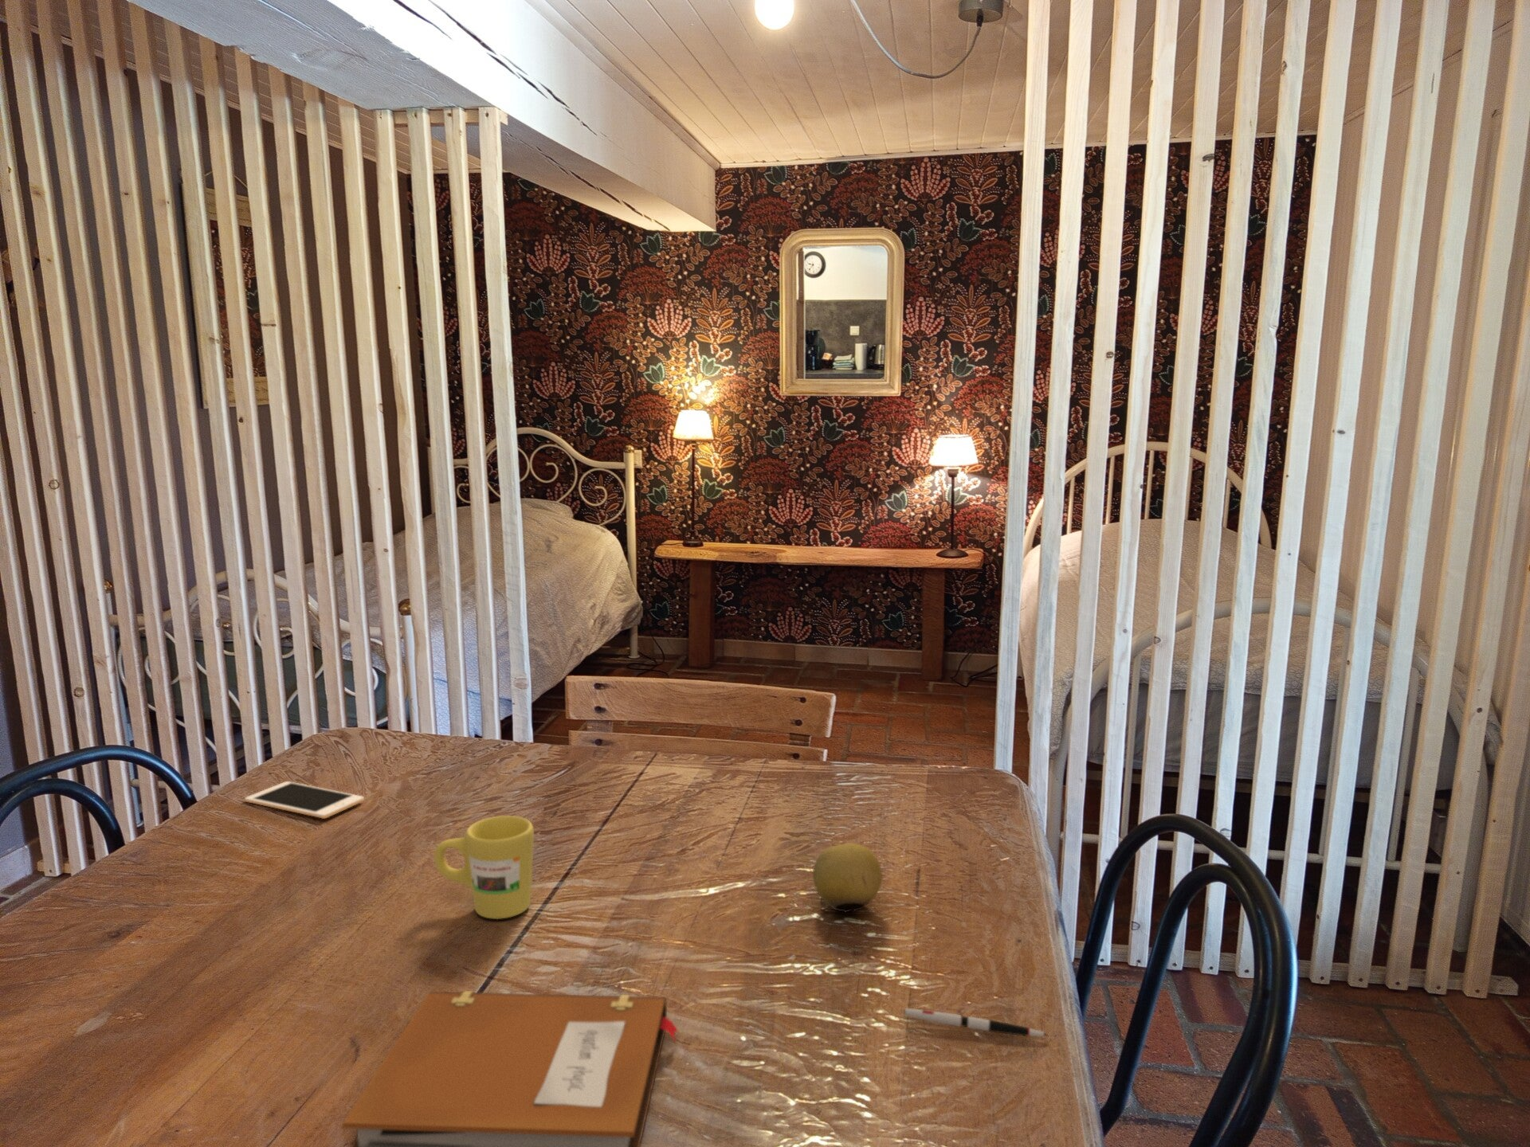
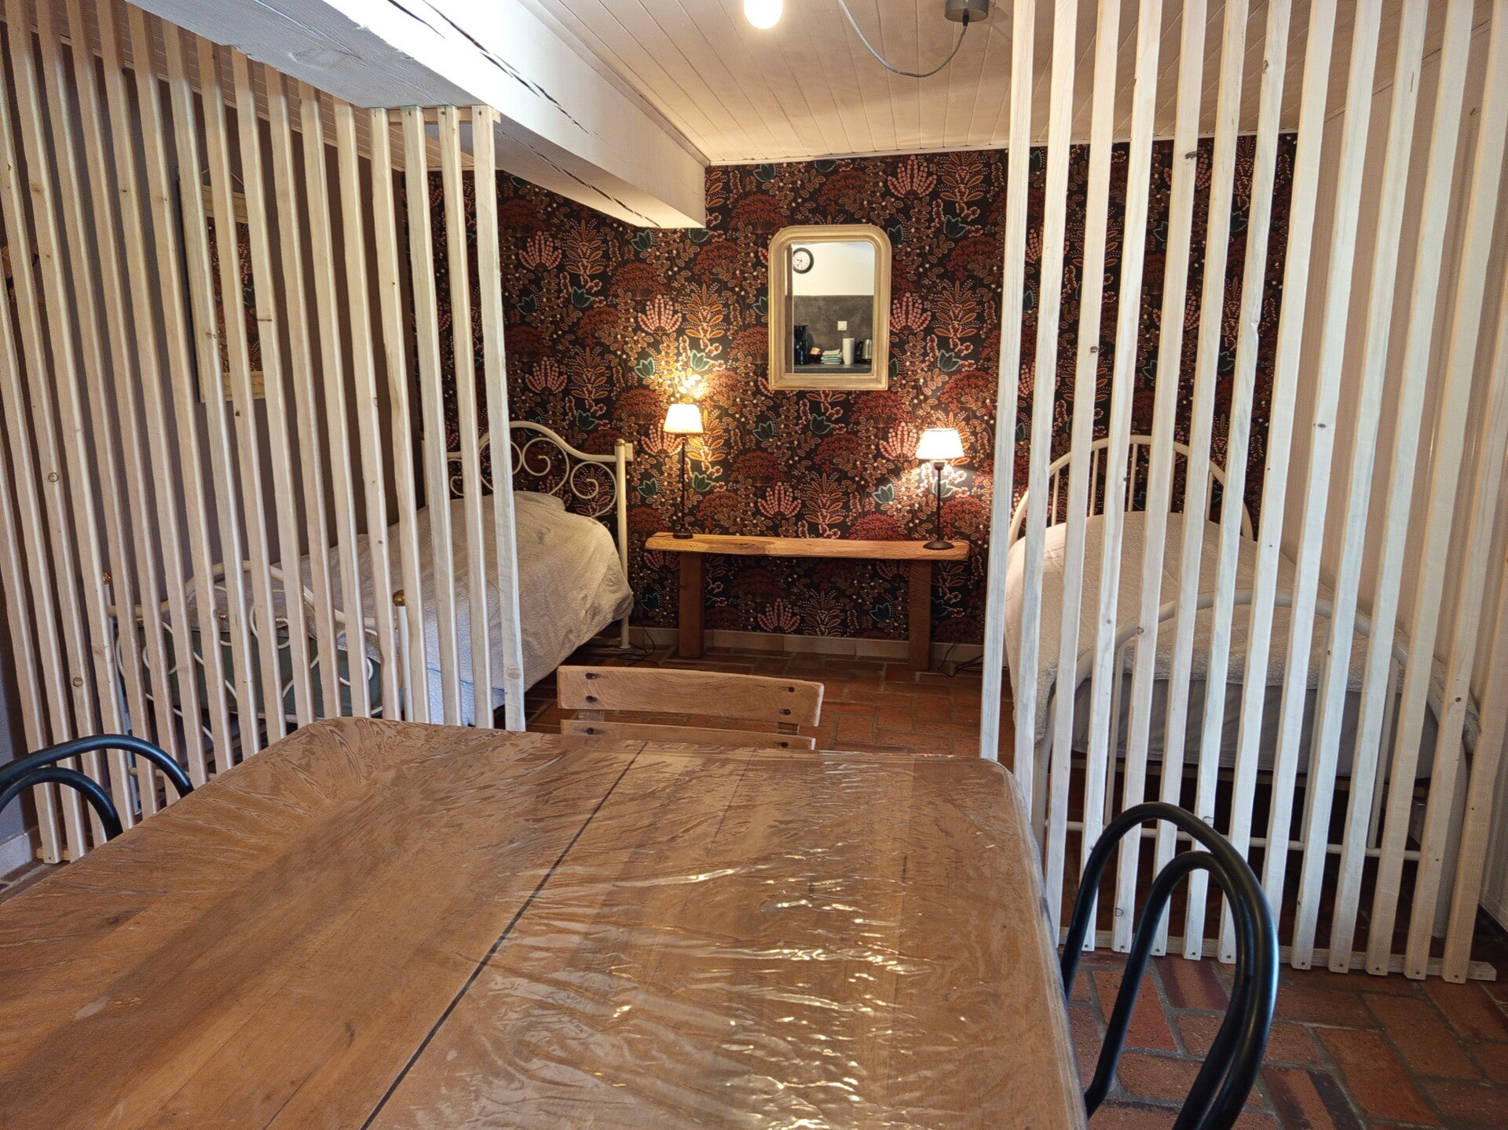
- pen [902,1007,1049,1037]
- cell phone [243,781,365,819]
- notebook [342,990,679,1147]
- mug [434,814,535,920]
- fruit [812,842,883,913]
